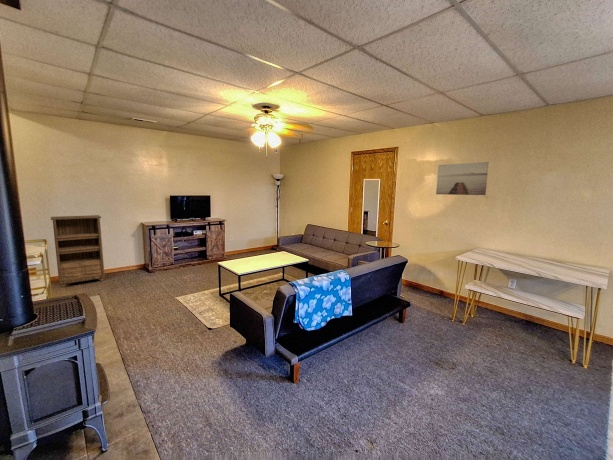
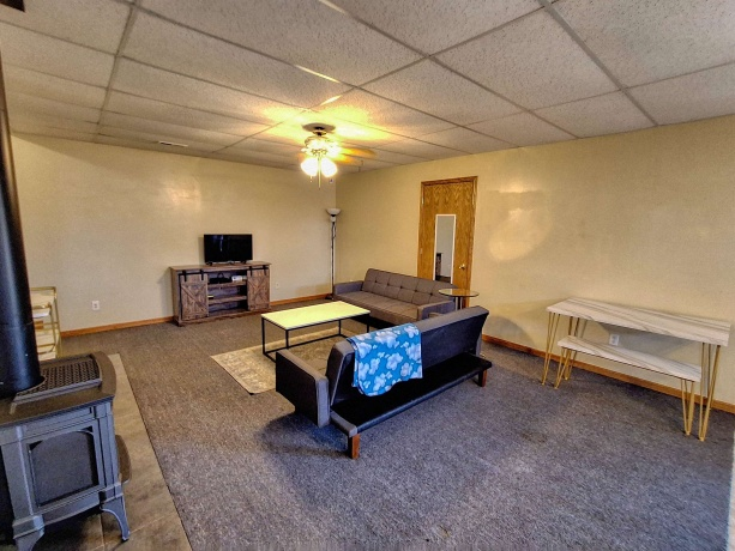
- wall art [435,161,490,196]
- bookshelf [50,214,106,288]
